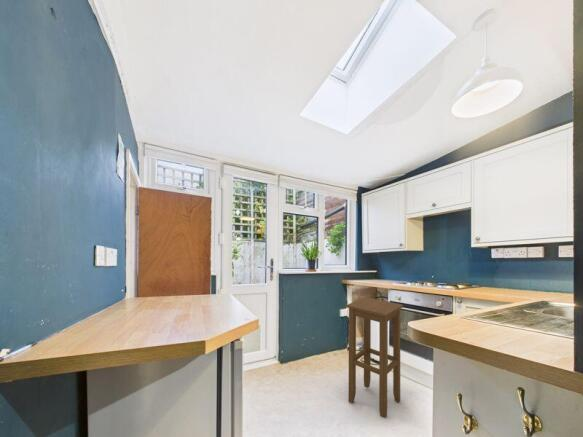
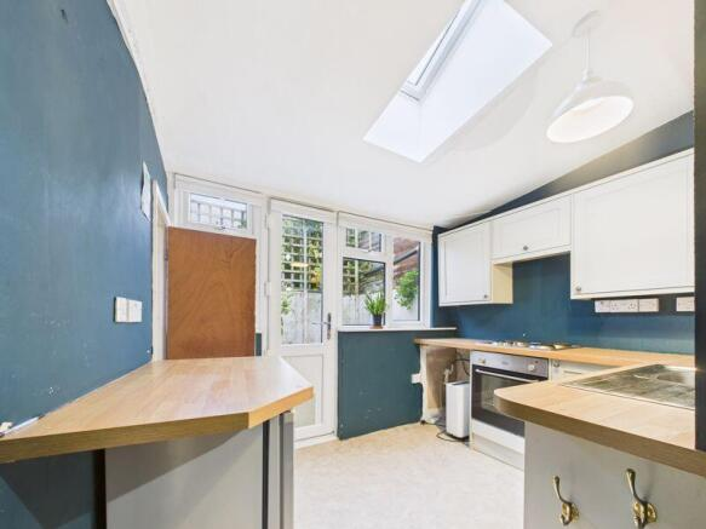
- stool [345,296,404,419]
